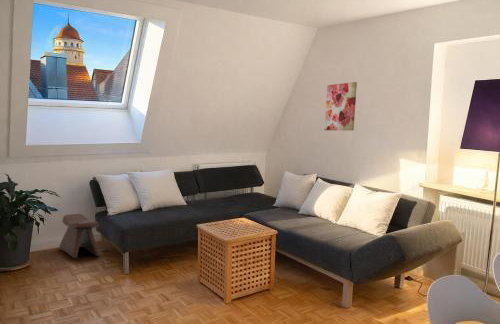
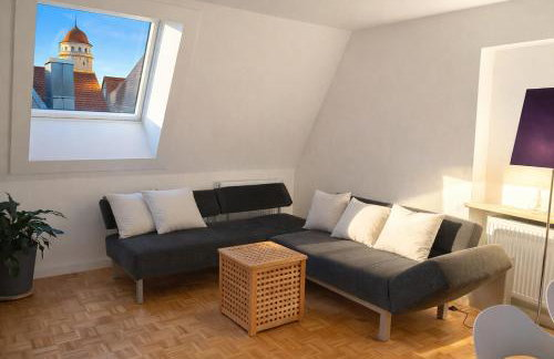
- wall art [324,81,358,131]
- stool [58,213,101,259]
